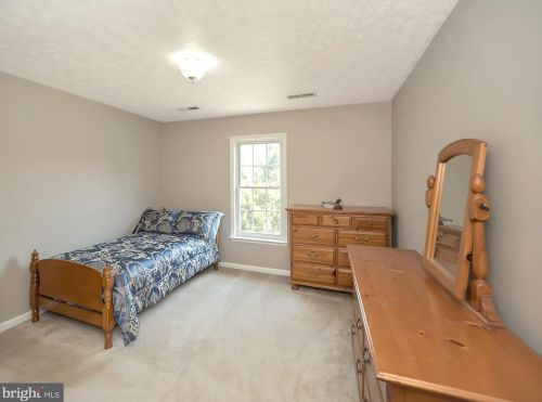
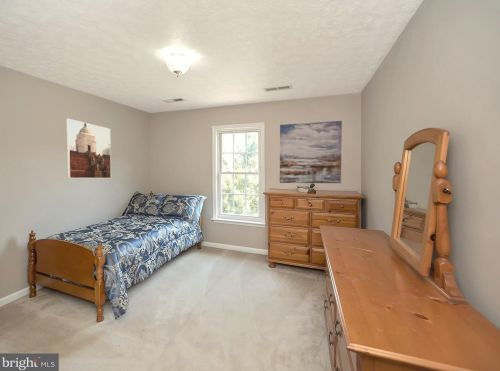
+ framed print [66,118,112,179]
+ wall art [279,120,343,184]
